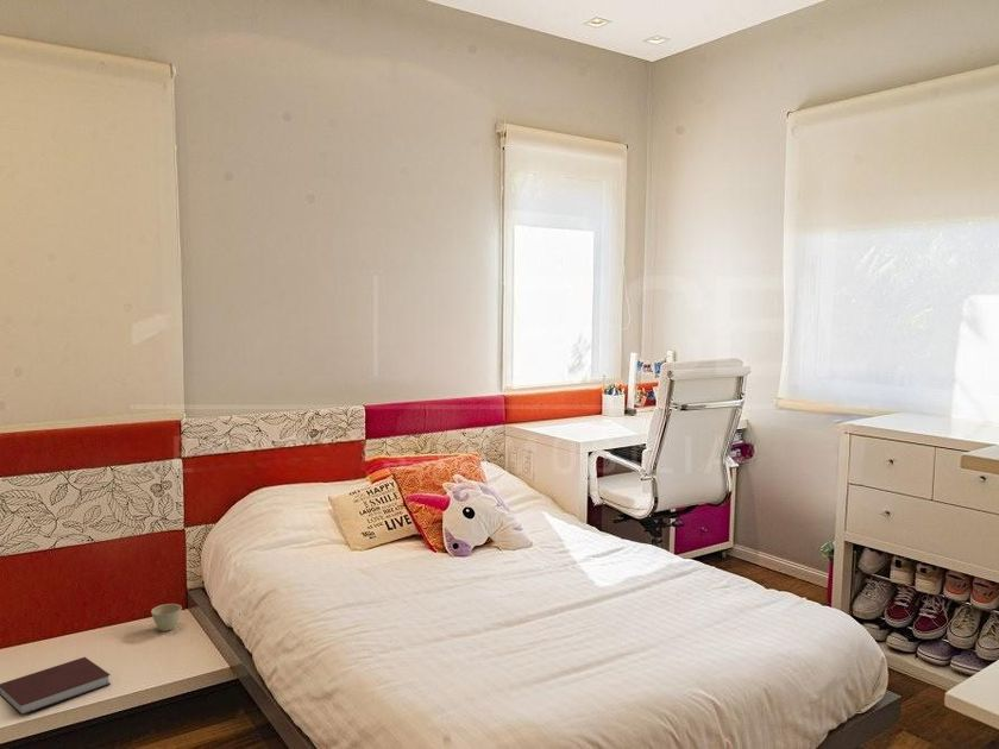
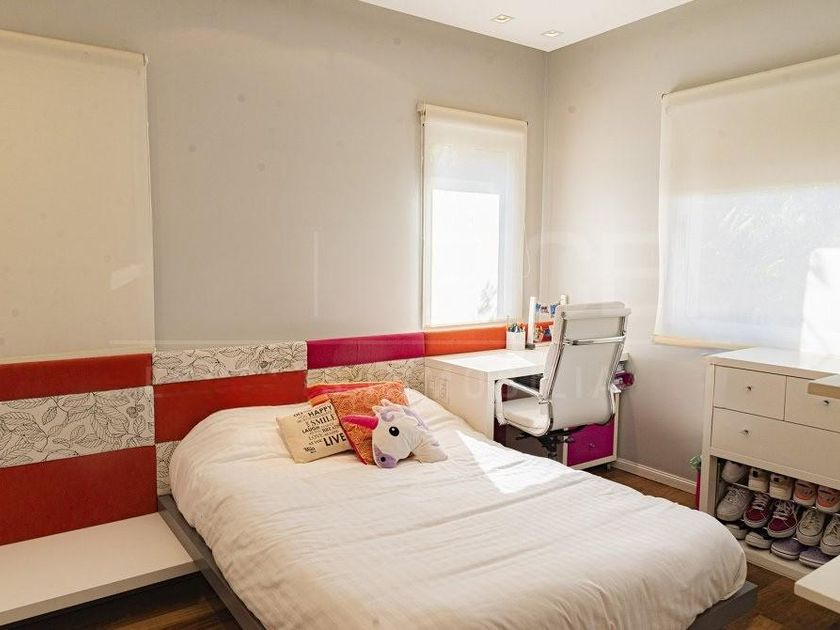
- flower pot [150,603,183,632]
- notebook [0,656,112,717]
